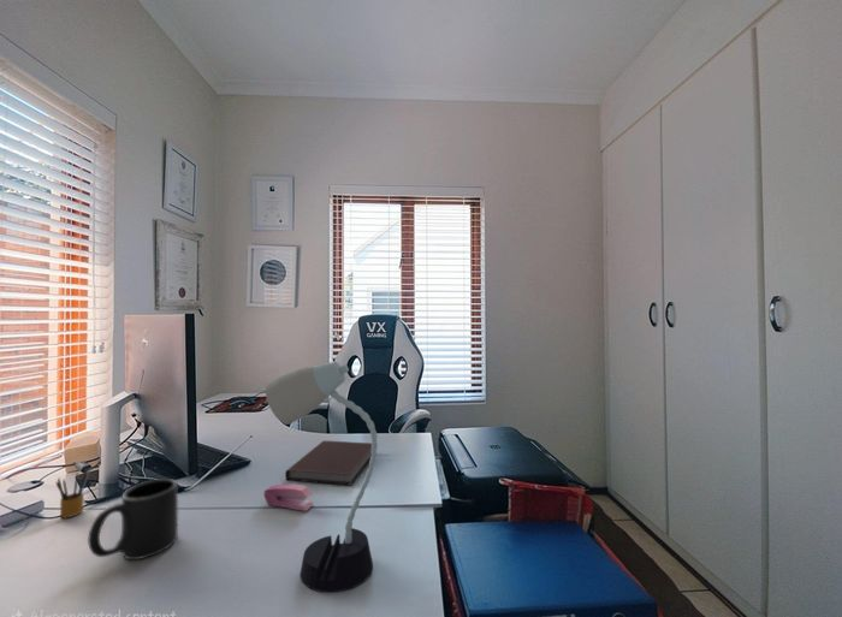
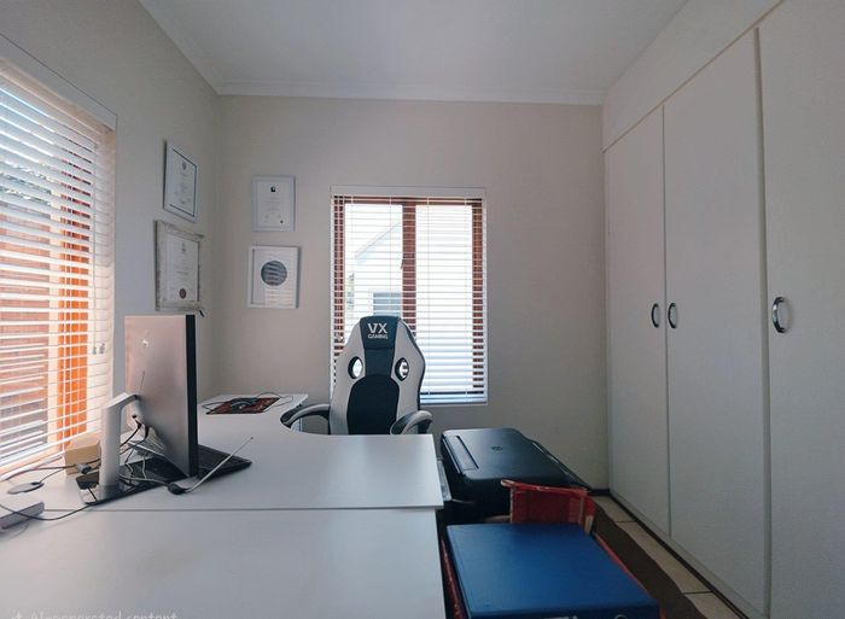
- stapler [262,483,314,512]
- mug [87,477,179,560]
- desk lamp [265,361,379,593]
- pencil box [55,465,91,518]
- notebook [284,440,372,486]
